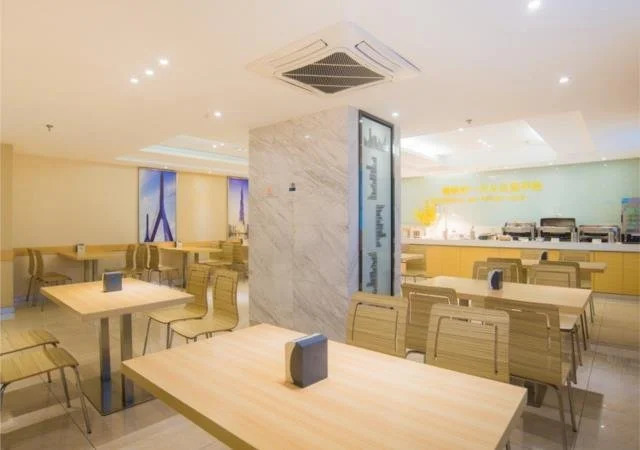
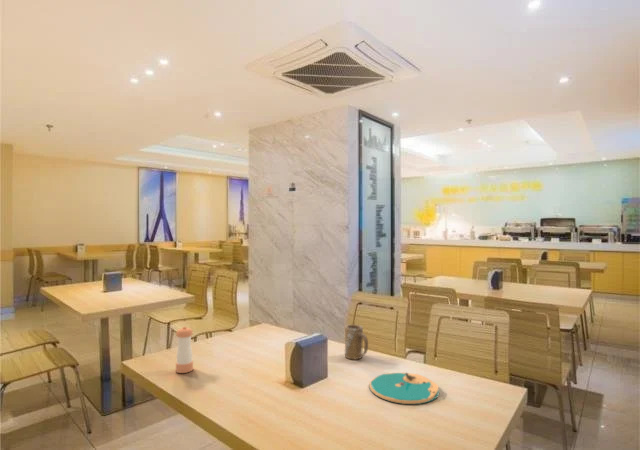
+ mug [344,323,369,360]
+ pepper shaker [175,326,194,374]
+ plate [368,372,440,405]
